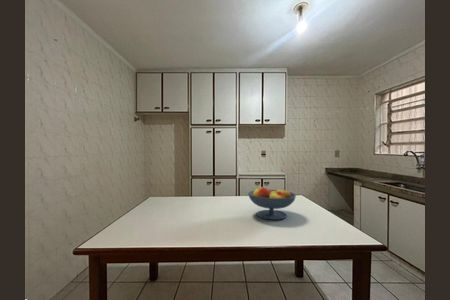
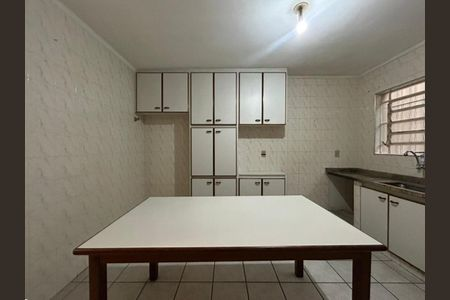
- fruit bowl [247,186,297,221]
